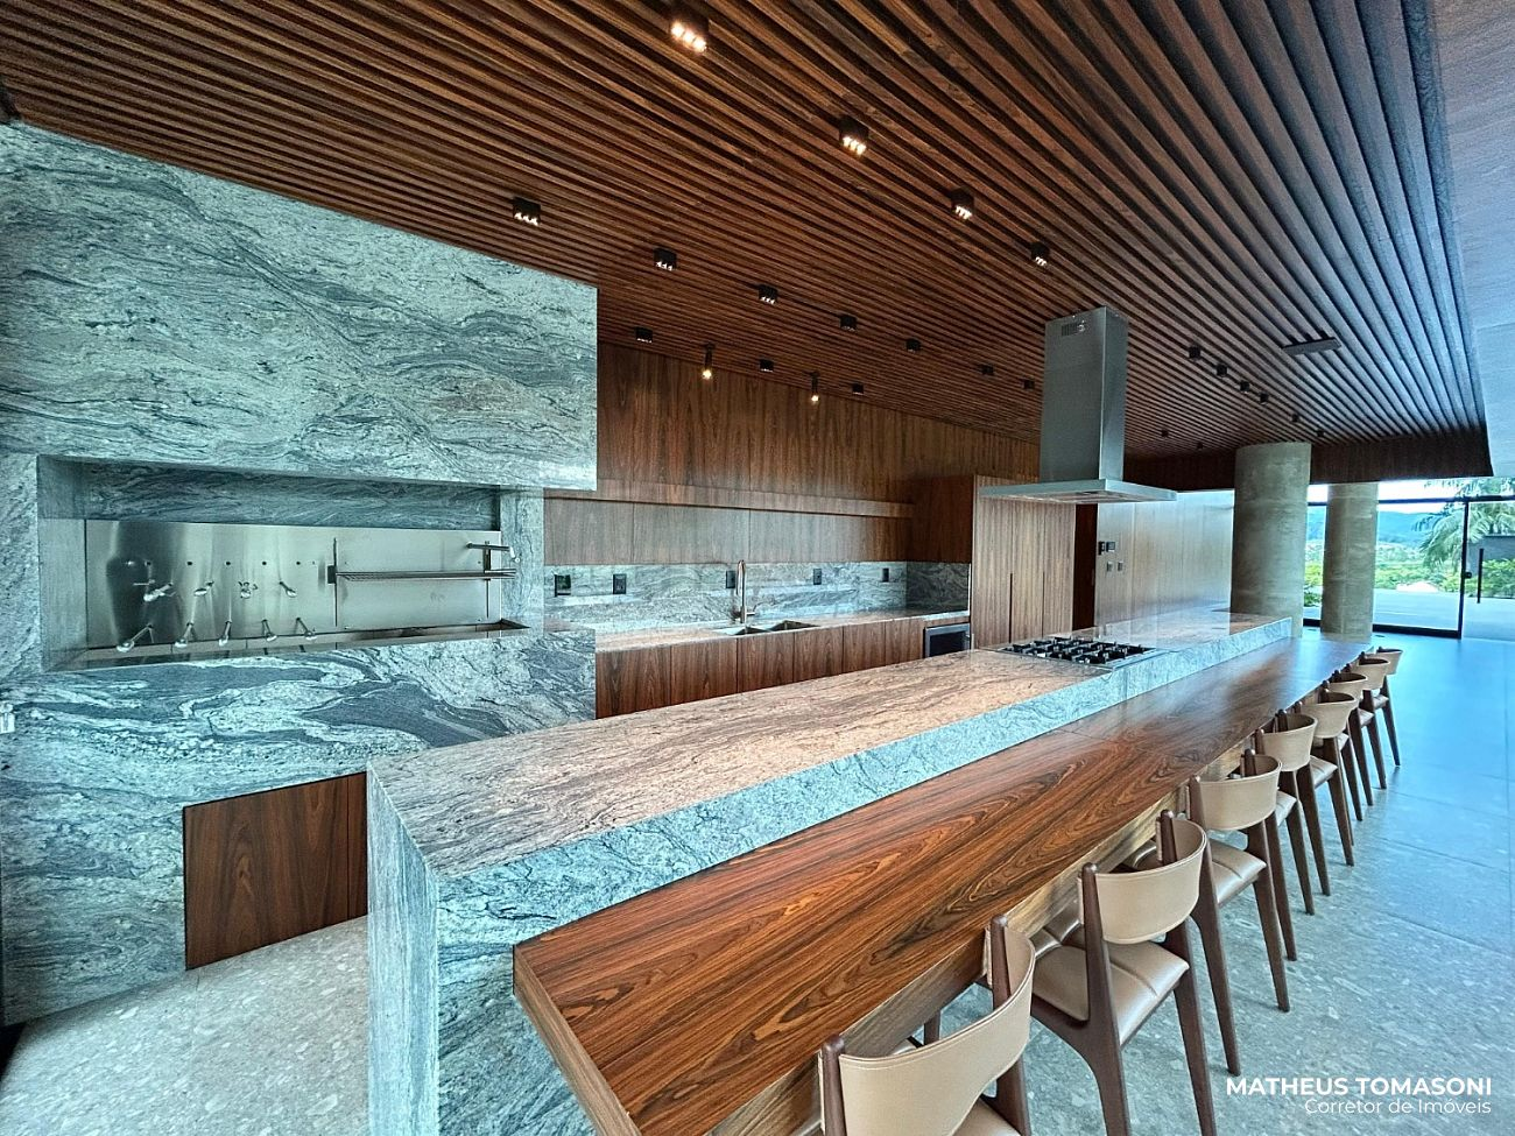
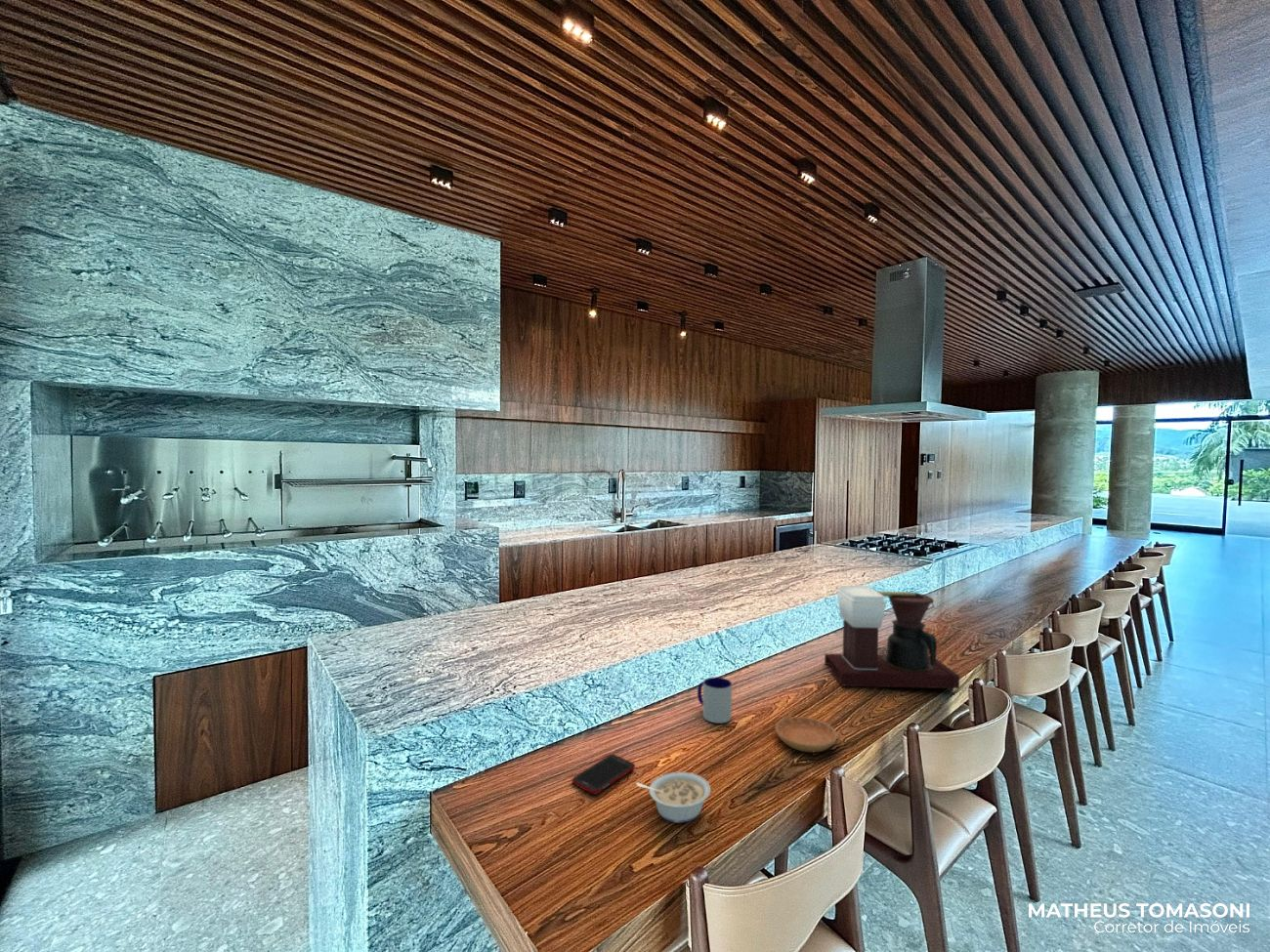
+ mug [697,677,733,724]
+ cell phone [572,753,636,796]
+ saucer [775,716,838,753]
+ legume [635,771,711,824]
+ coffee maker [824,585,960,691]
